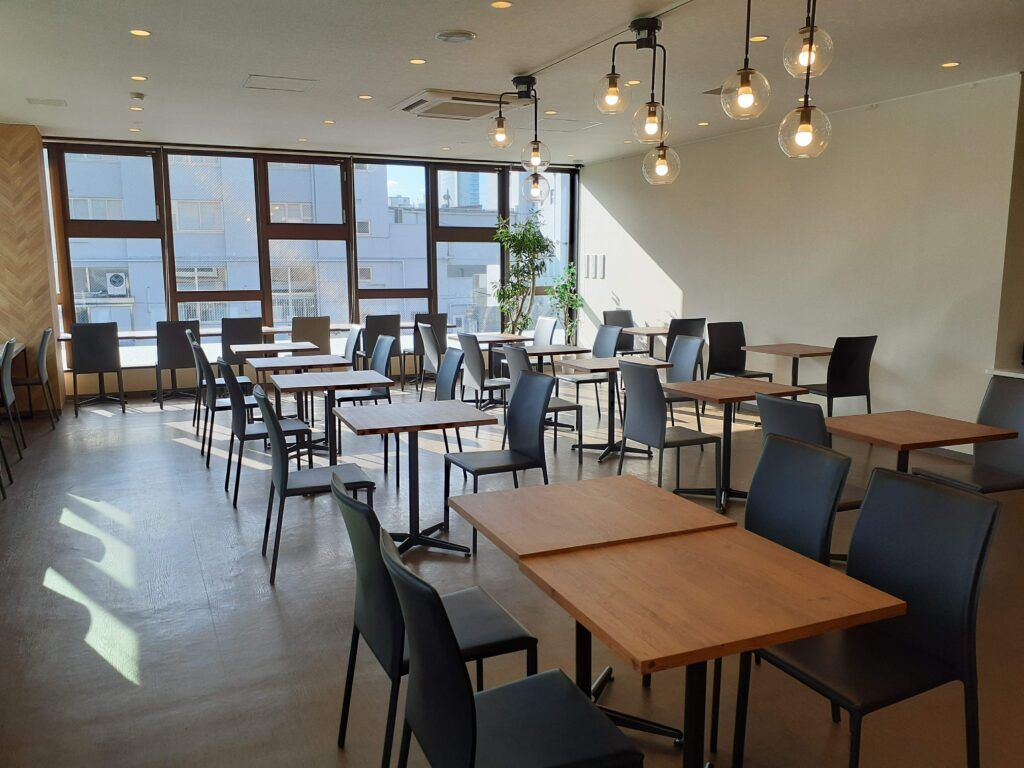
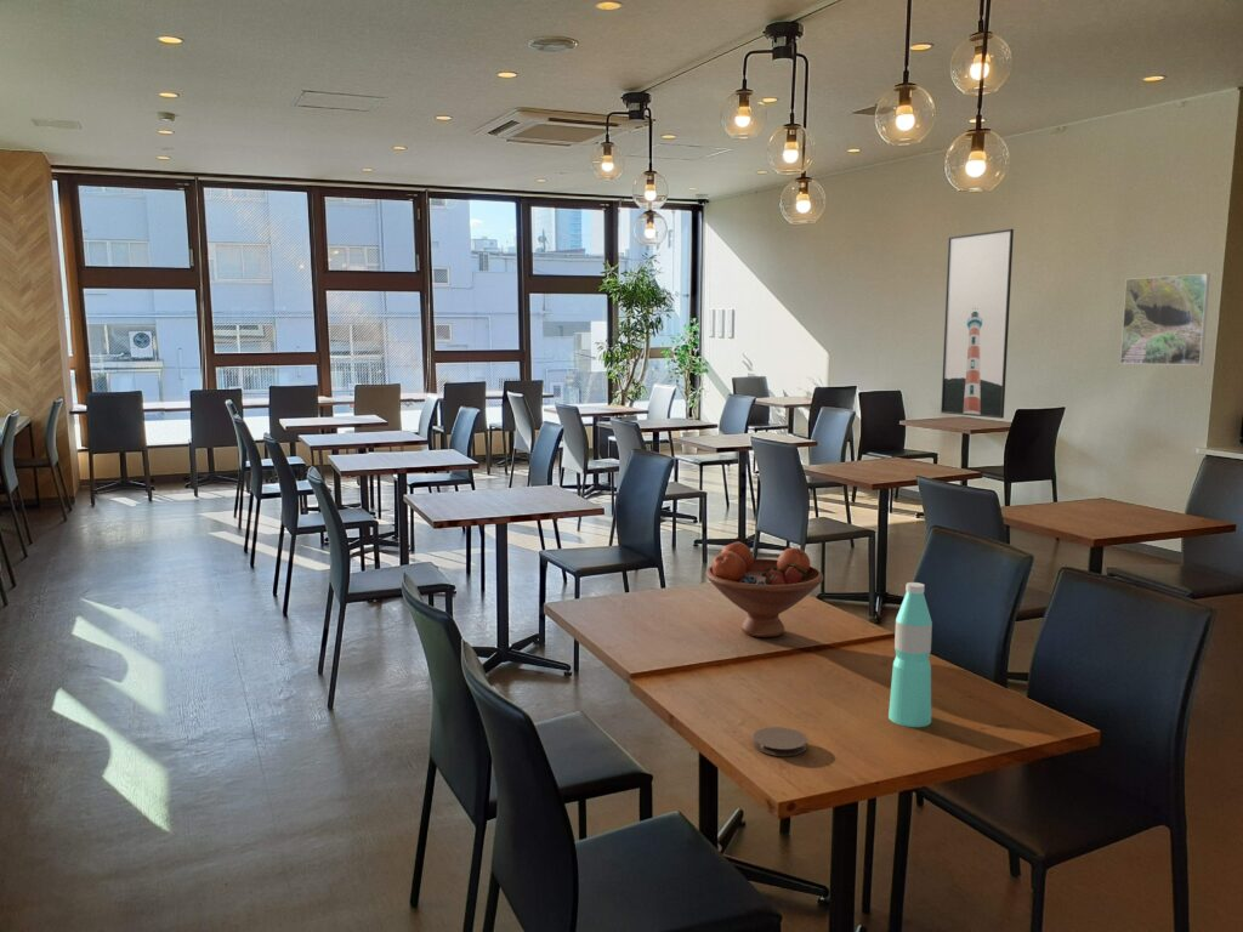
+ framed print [940,228,1015,420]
+ coaster [753,726,808,757]
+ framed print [1119,273,1211,366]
+ fruit bowl [704,541,824,638]
+ water bottle [887,581,933,728]
